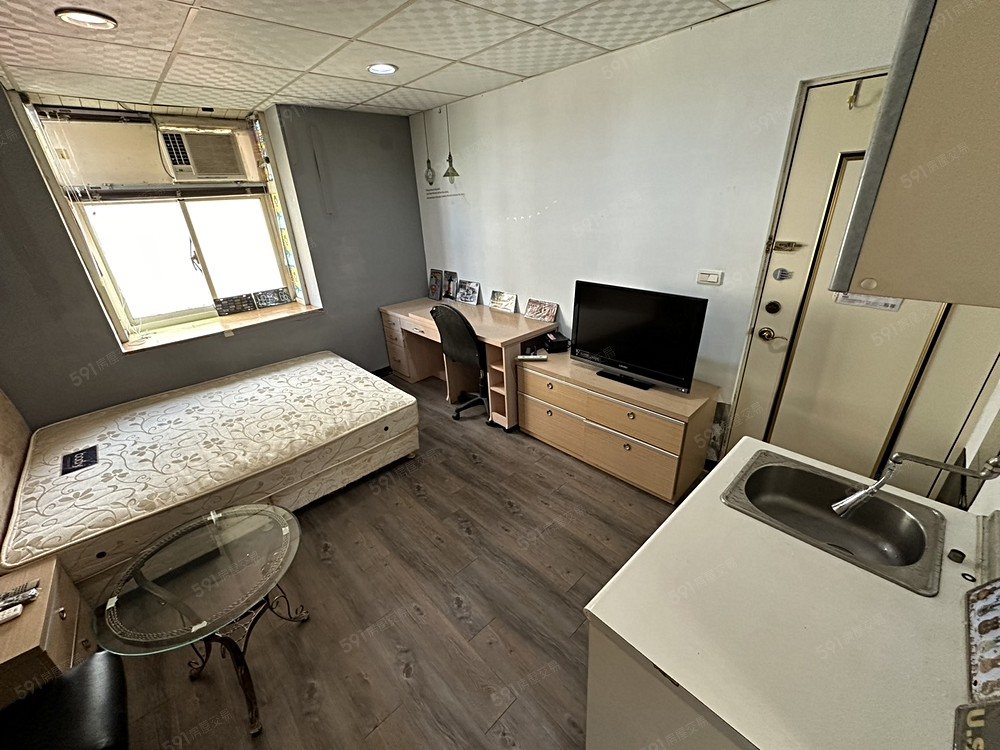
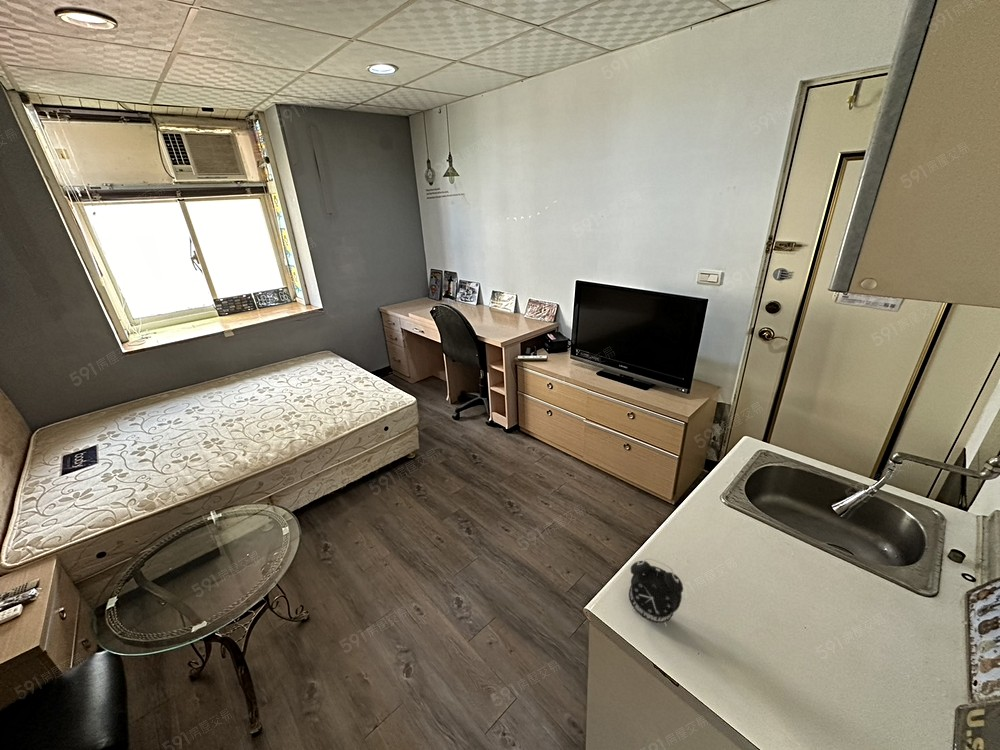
+ alarm clock [628,557,684,628]
